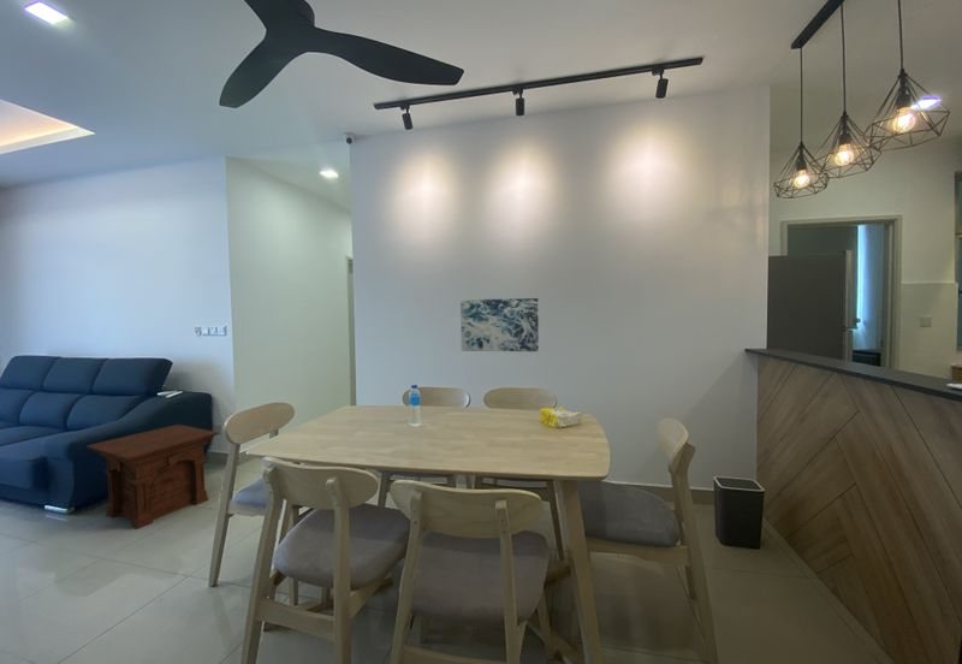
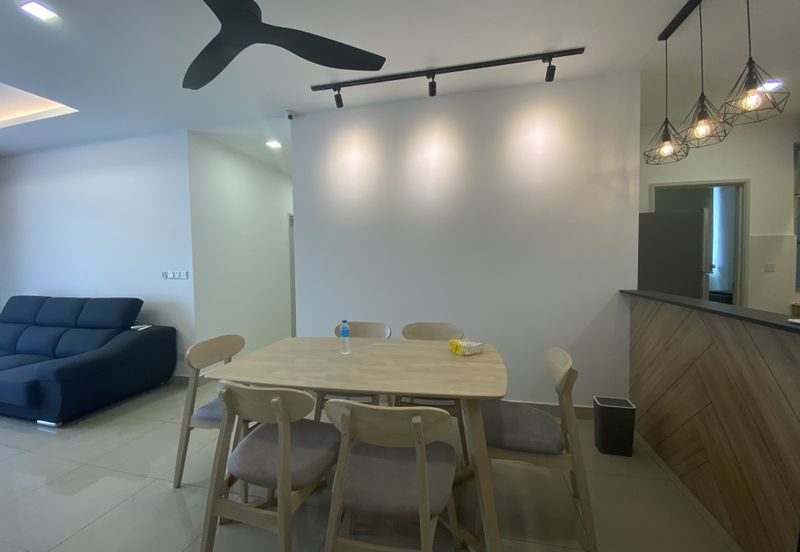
- wall art [459,297,540,352]
- side table [85,423,220,530]
